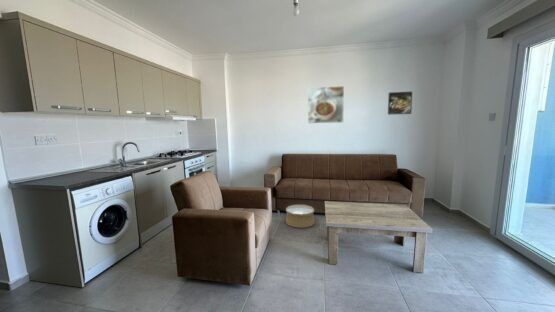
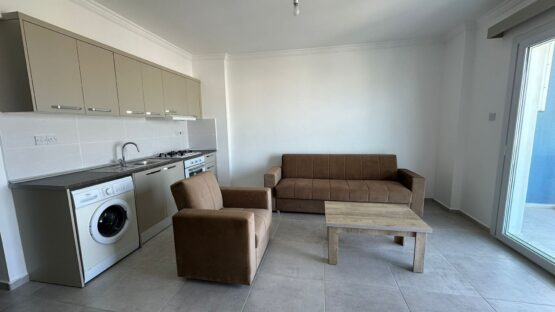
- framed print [307,85,345,124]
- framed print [387,91,413,116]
- woven basket [285,204,316,229]
